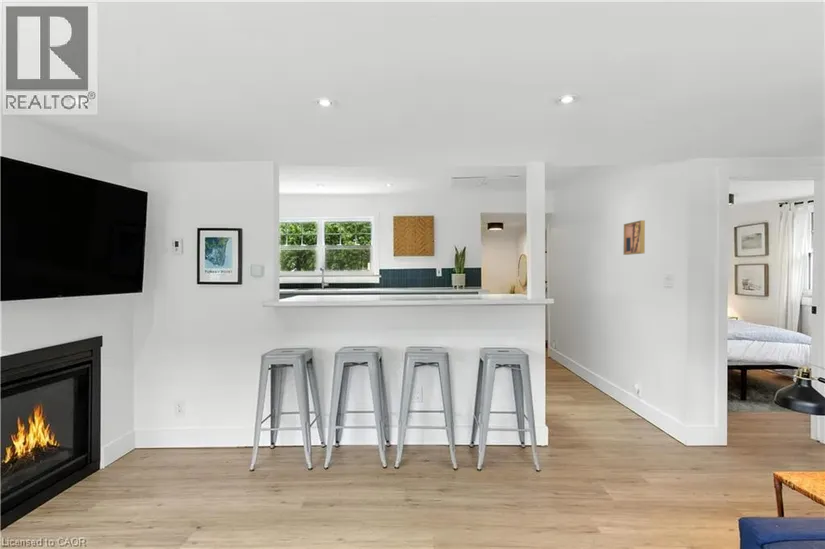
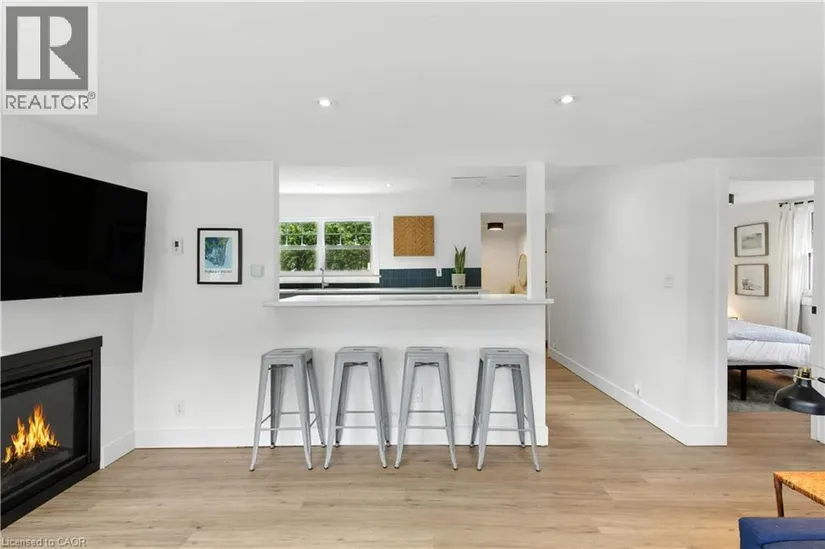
- wall art [623,219,646,256]
